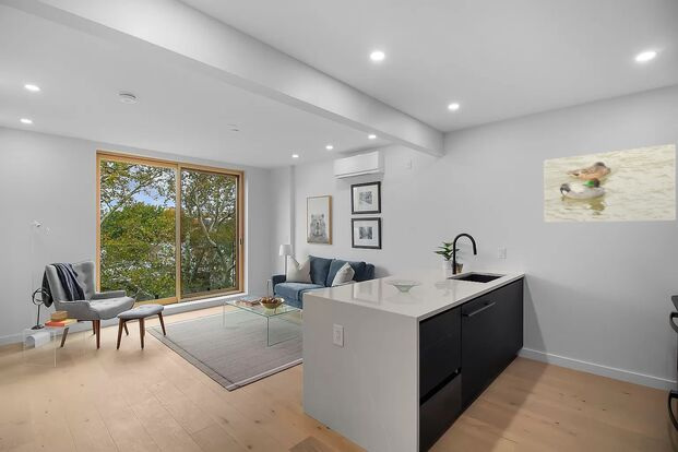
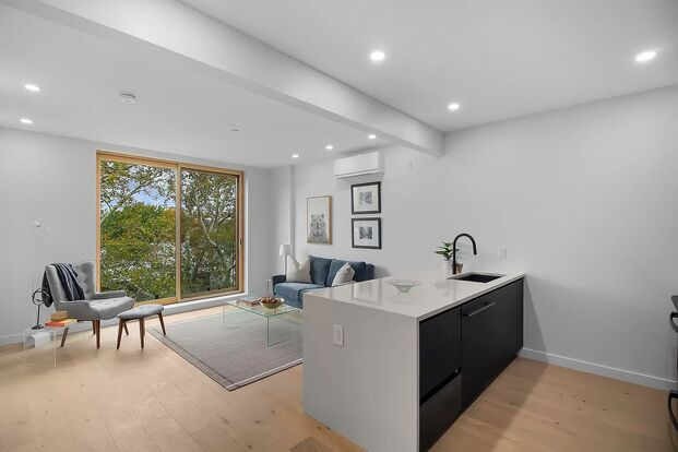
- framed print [543,143,677,223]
